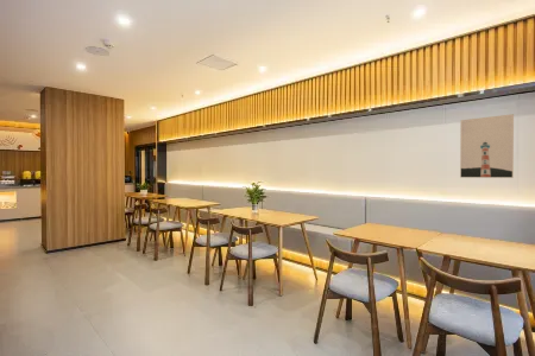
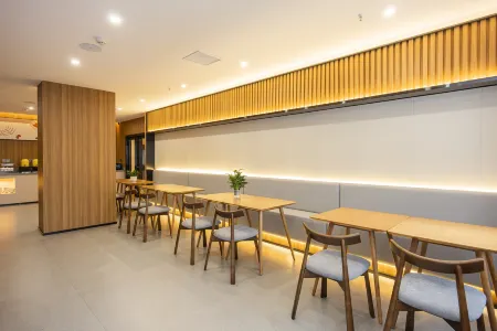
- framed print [459,113,515,179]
